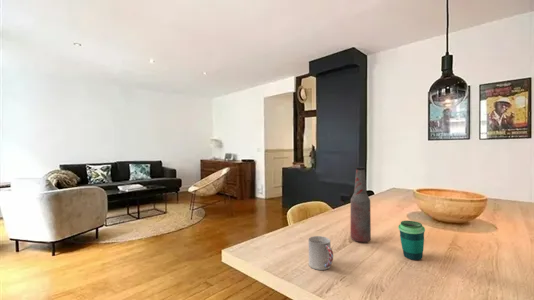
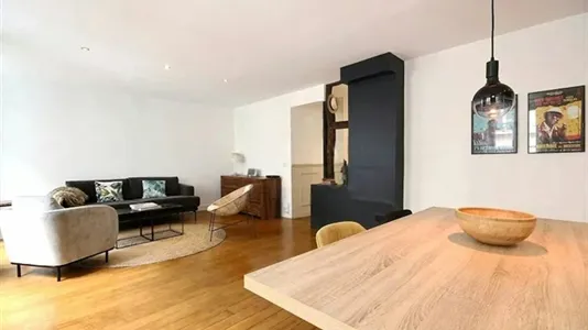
- cup [397,220,426,261]
- cup [308,235,334,271]
- bottle [350,166,372,243]
